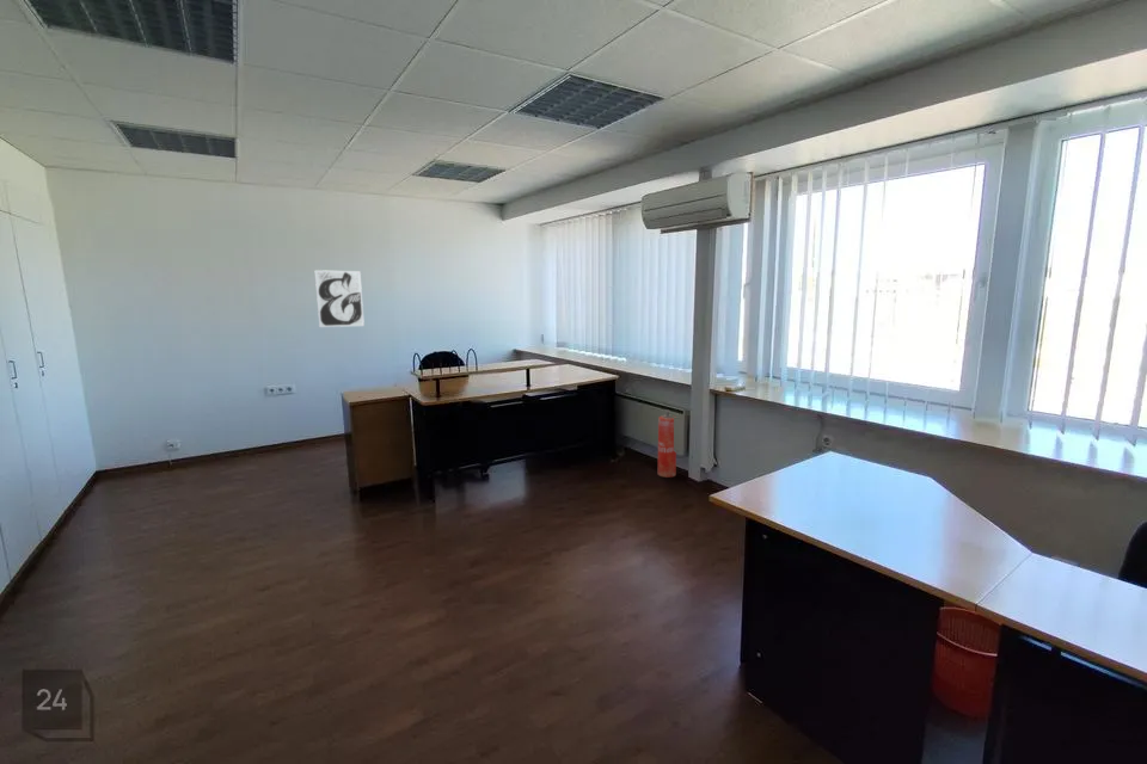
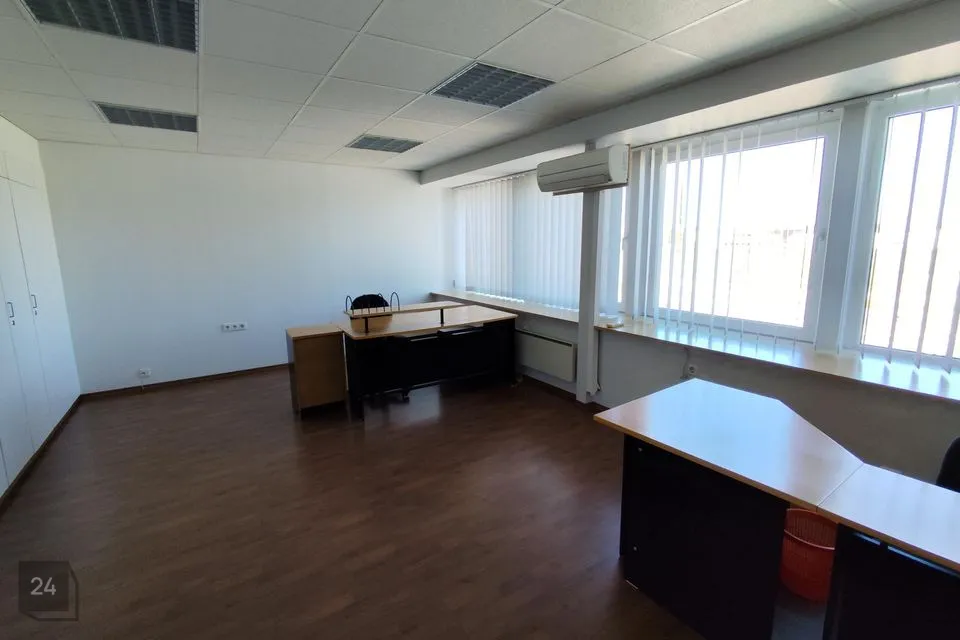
- wall art [313,269,366,328]
- fire extinguisher [656,409,677,479]
